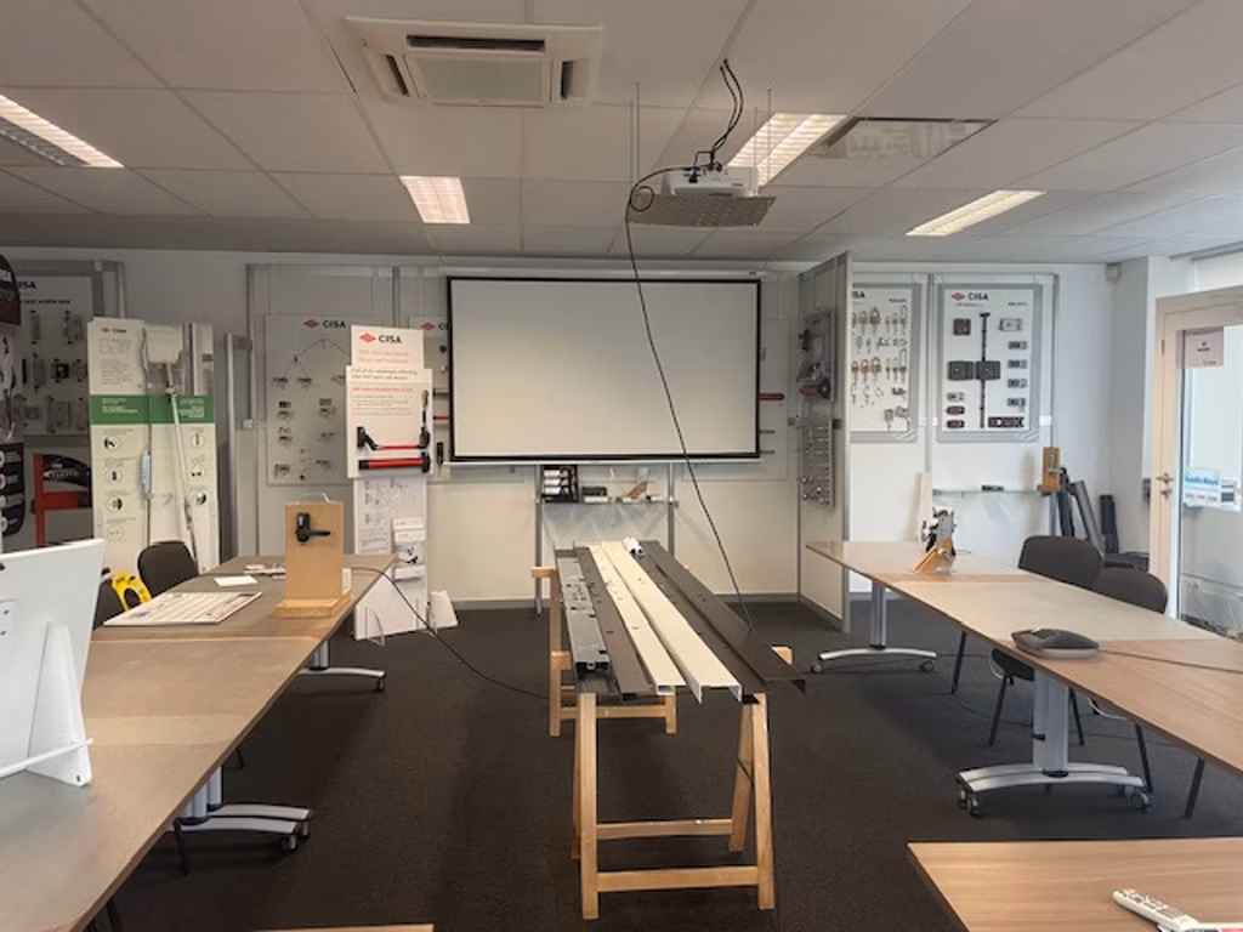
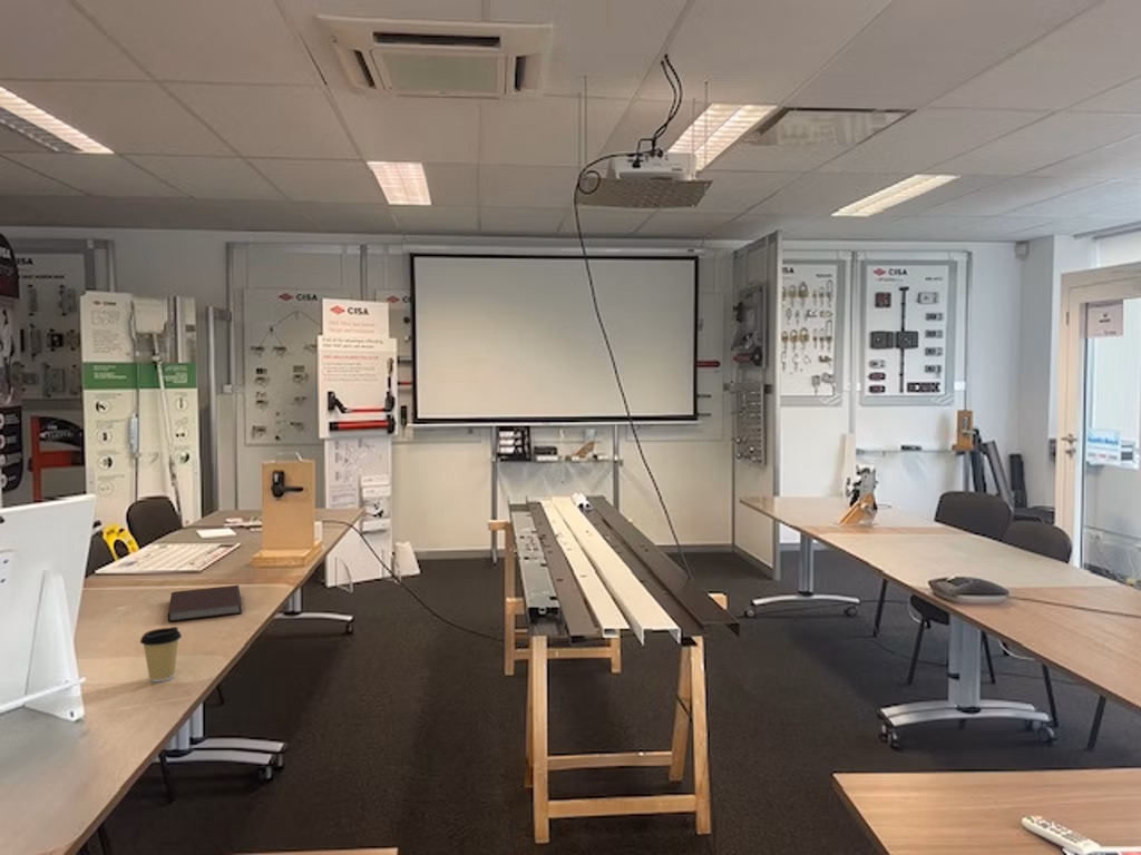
+ coffee cup [139,626,183,684]
+ notebook [167,584,243,622]
